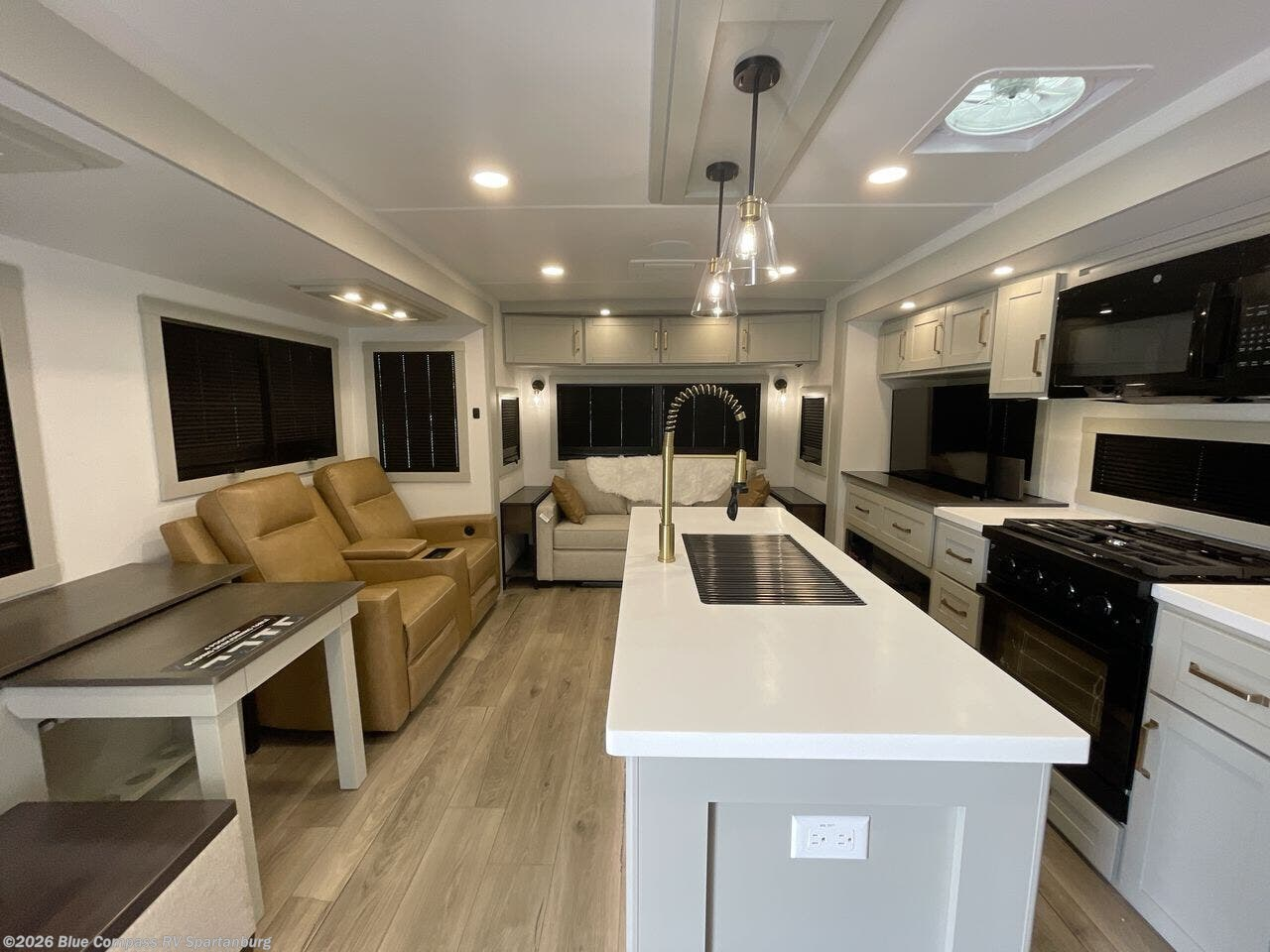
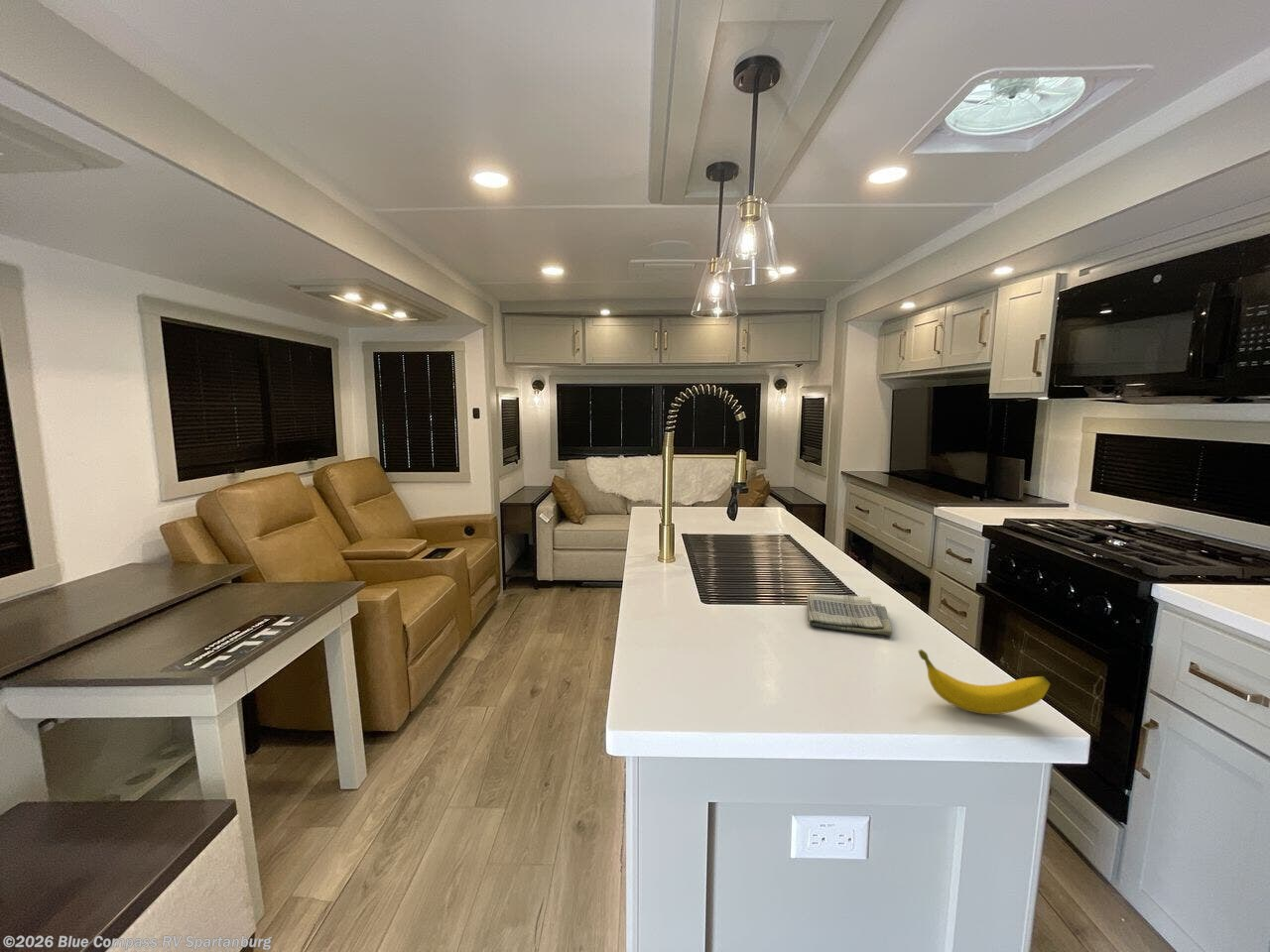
+ dish towel [806,593,893,637]
+ banana [917,649,1051,715]
